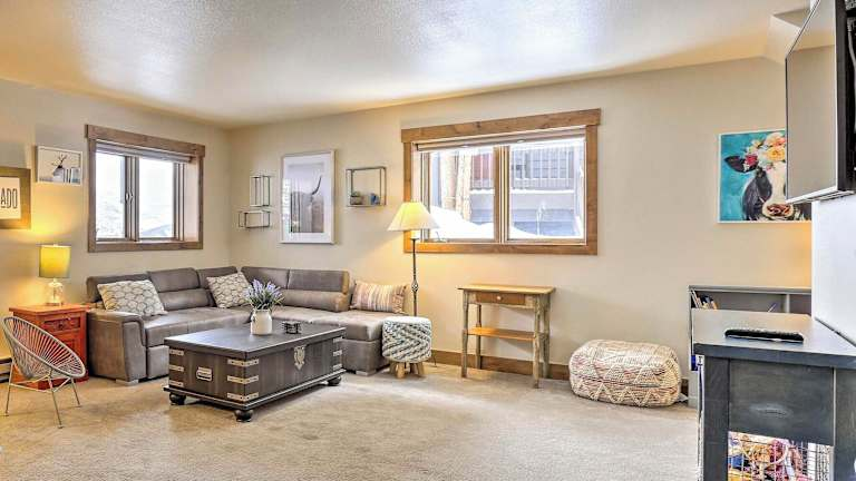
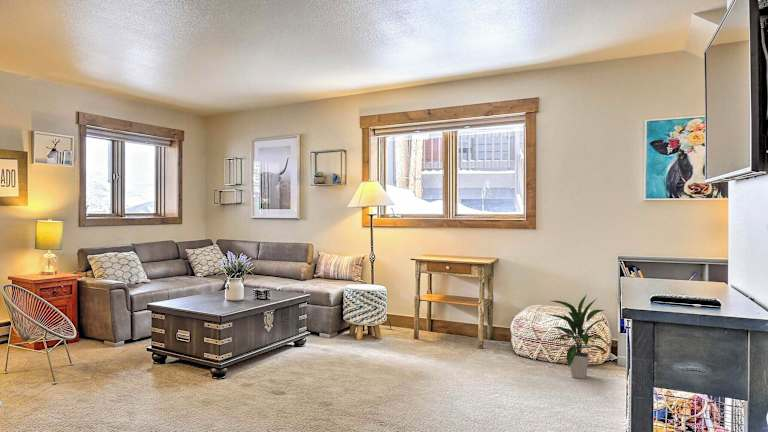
+ indoor plant [547,293,612,380]
